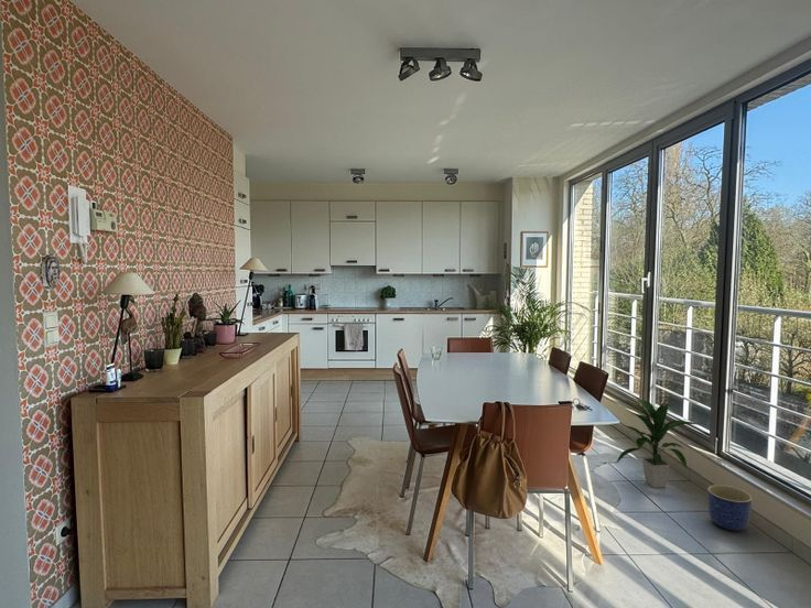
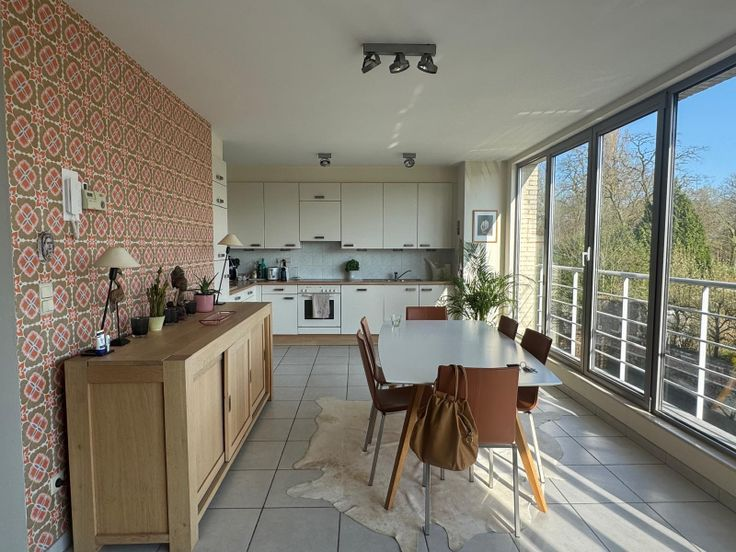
- indoor plant [615,398,698,489]
- planter [706,484,753,532]
